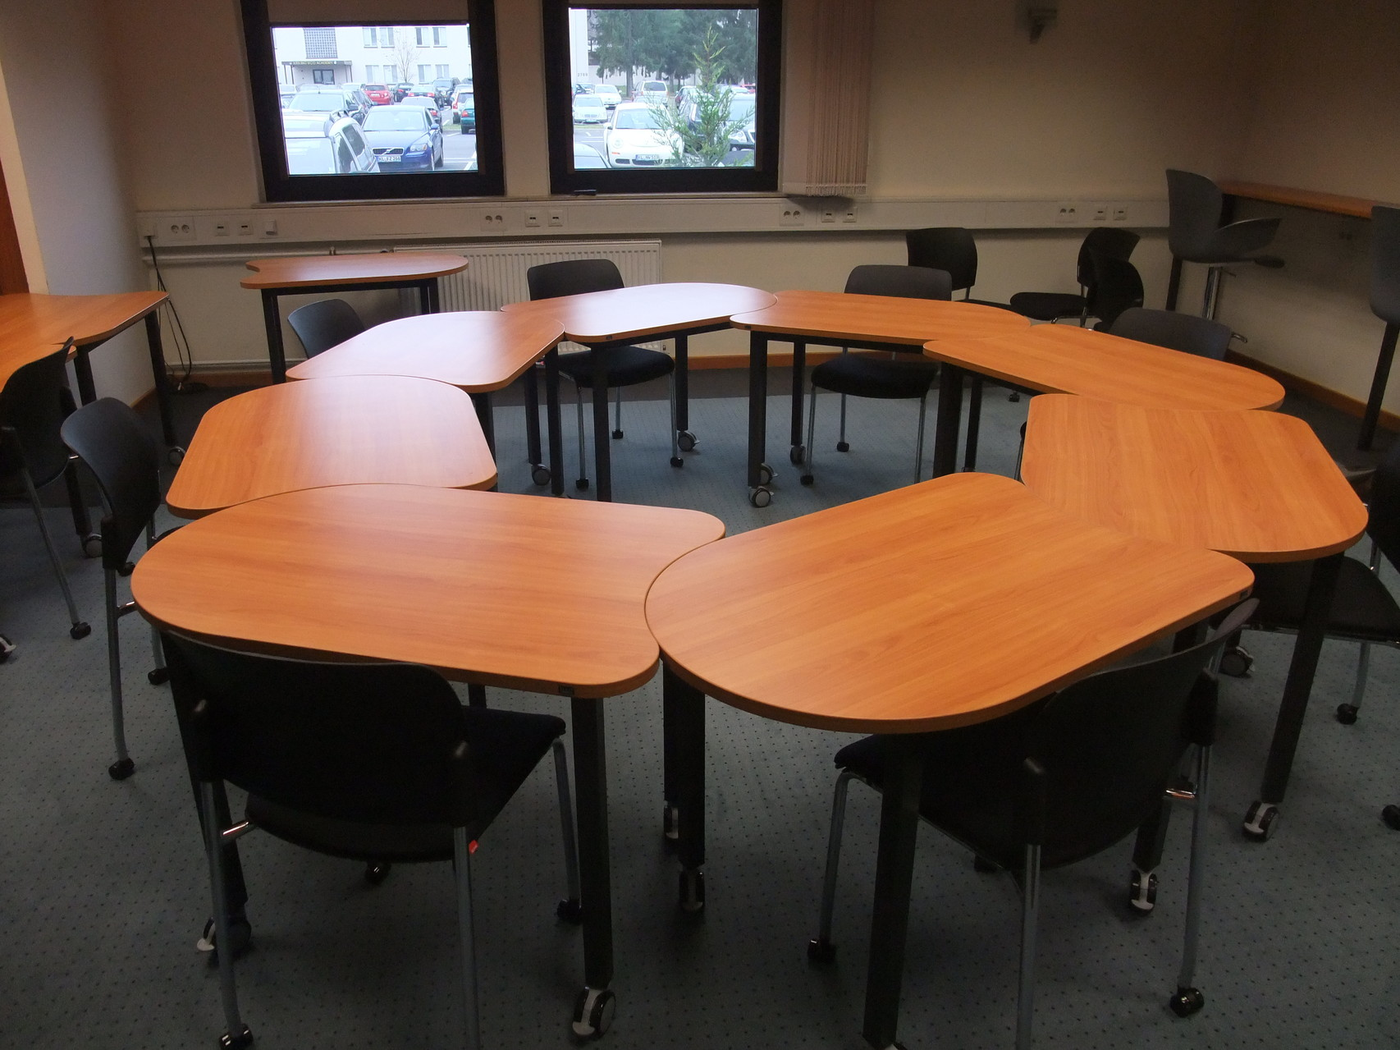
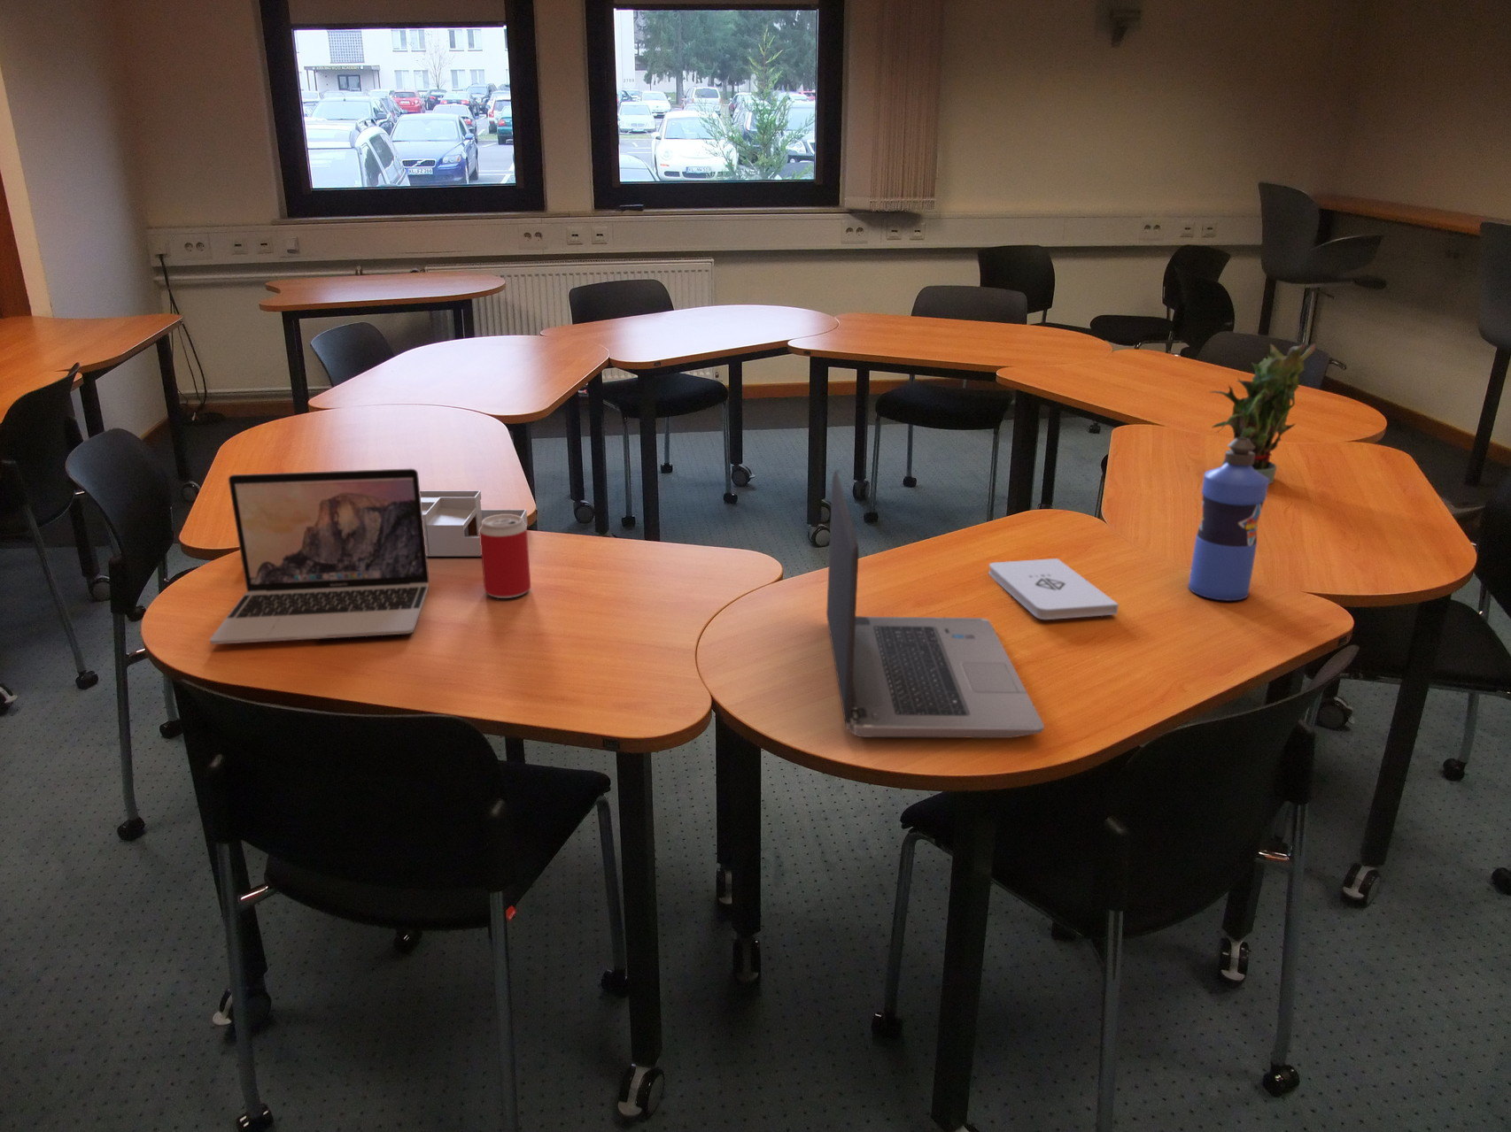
+ laptop computer [826,468,1045,740]
+ notepad [988,558,1120,621]
+ laptop [209,467,431,646]
+ potted plant [1208,342,1317,485]
+ desk organizer [420,490,528,556]
+ water bottle [1187,438,1269,602]
+ beverage can [479,514,532,599]
